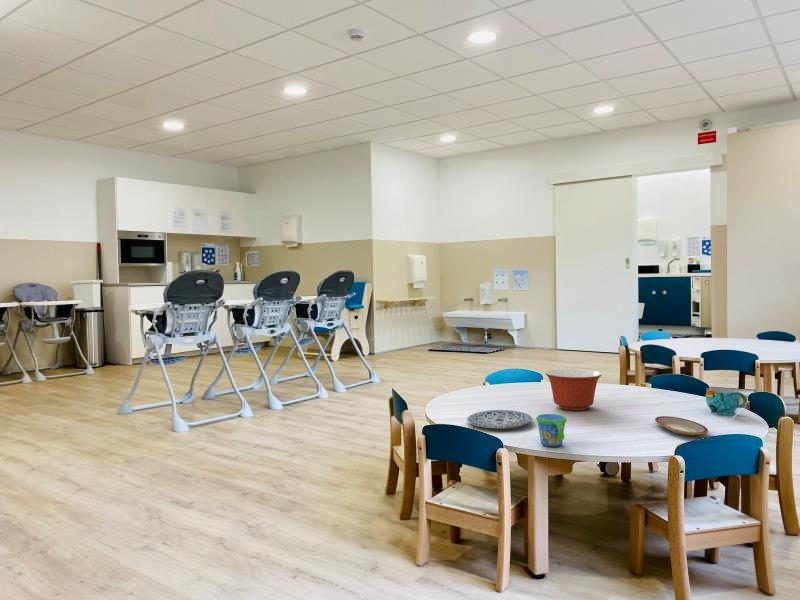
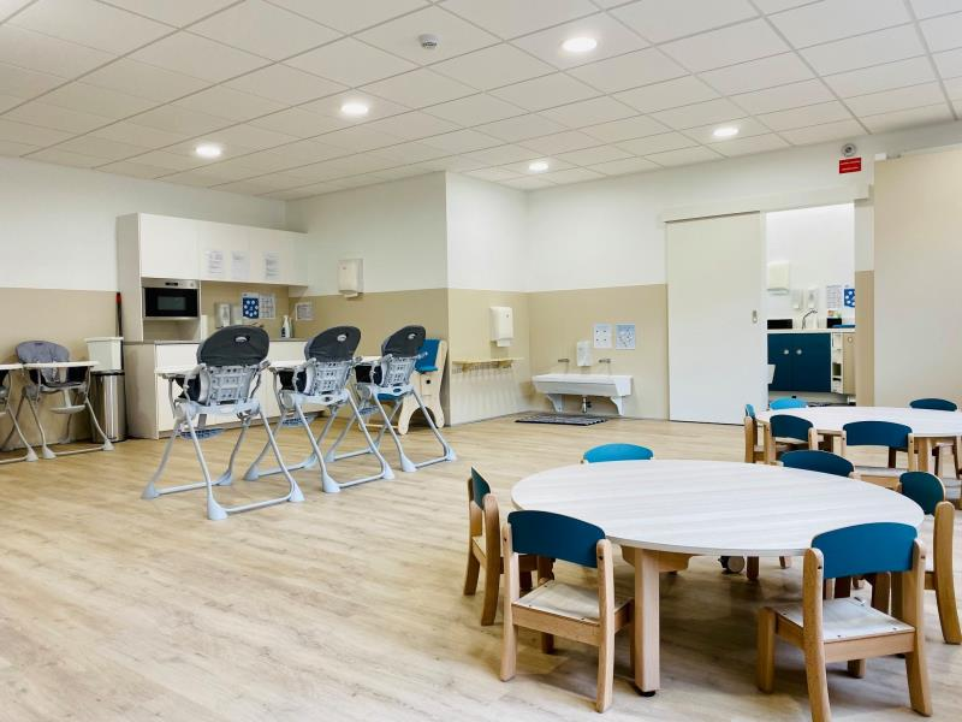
- plate [654,415,709,436]
- cup [705,387,748,417]
- snack cup [535,413,568,448]
- plate [466,409,533,430]
- mixing bowl [544,368,603,411]
